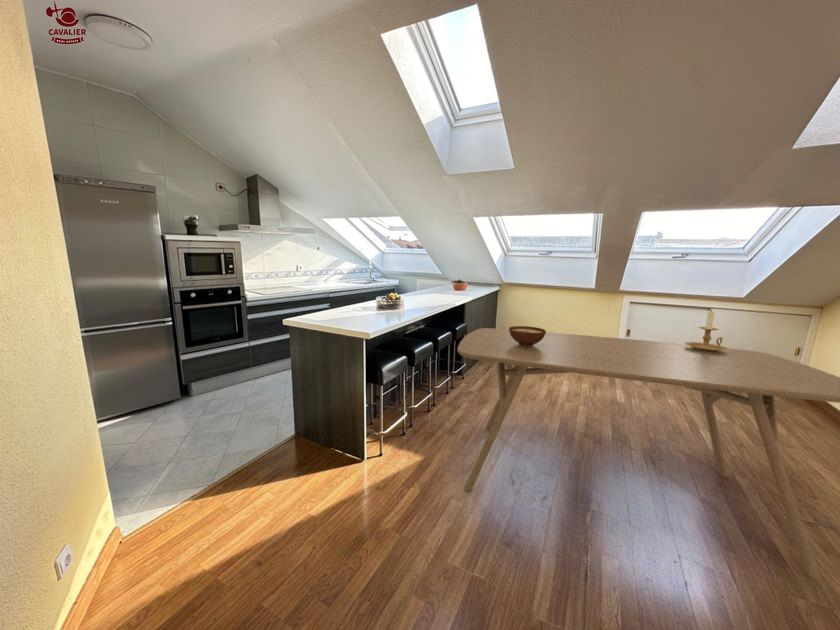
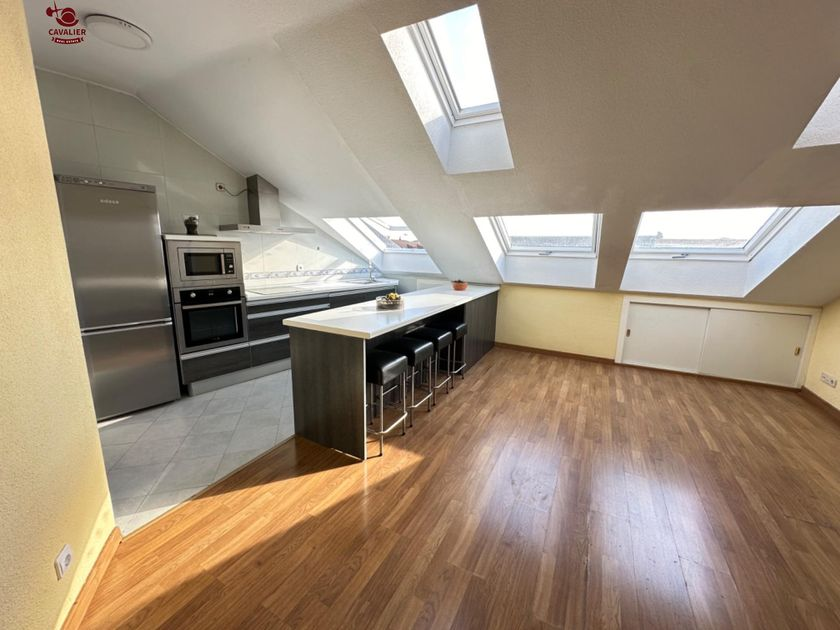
- candle holder [684,309,728,352]
- dining table [456,327,840,581]
- bowl [508,325,547,346]
